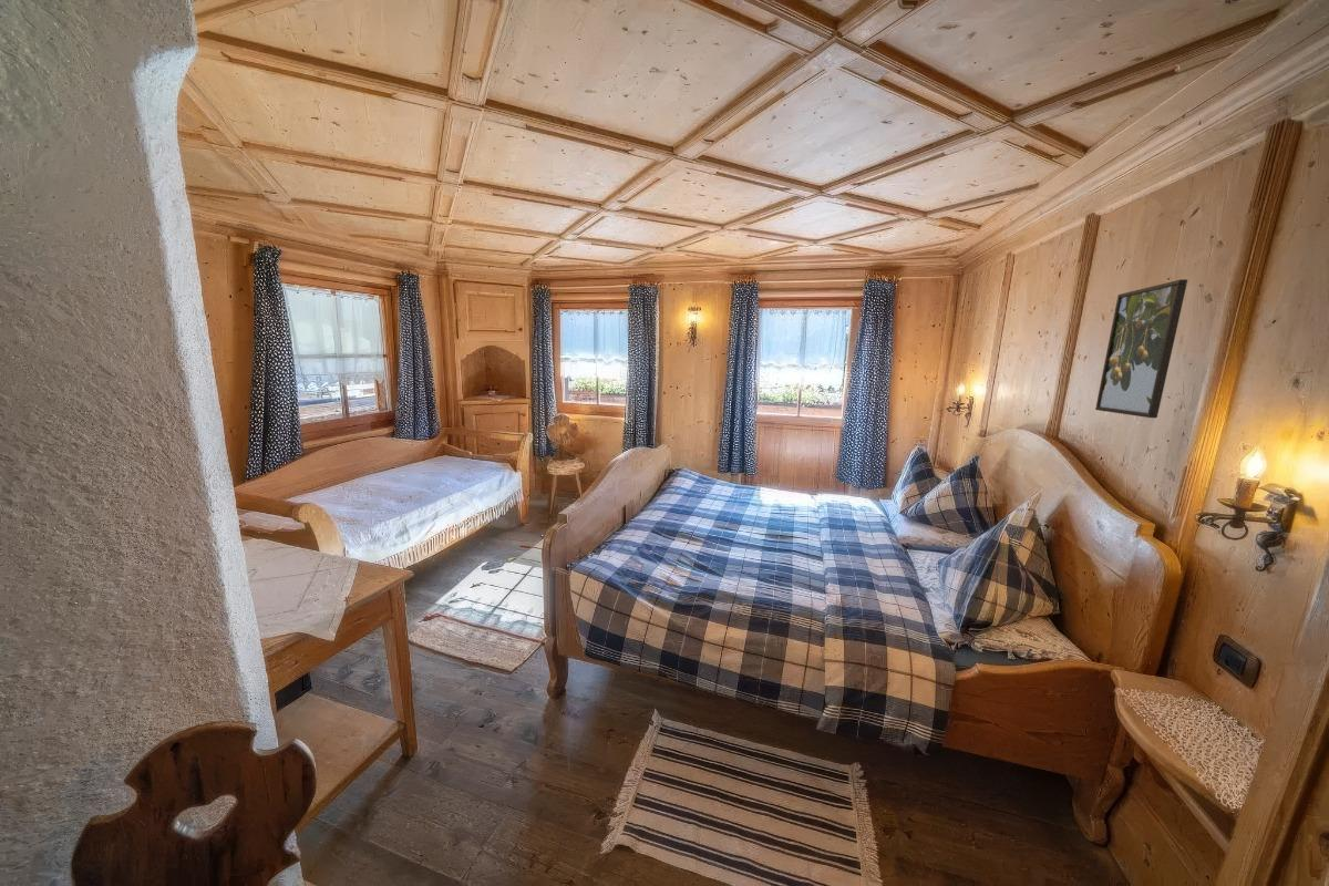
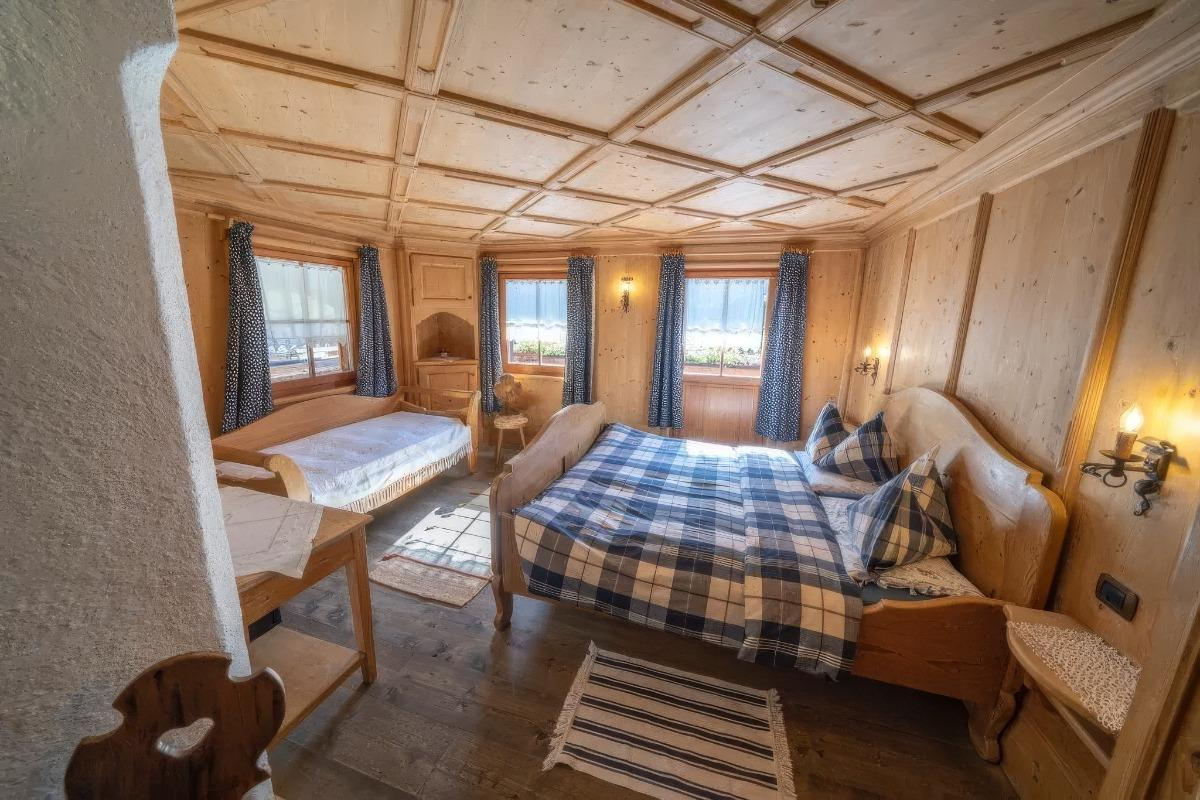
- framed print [1094,278,1188,419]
